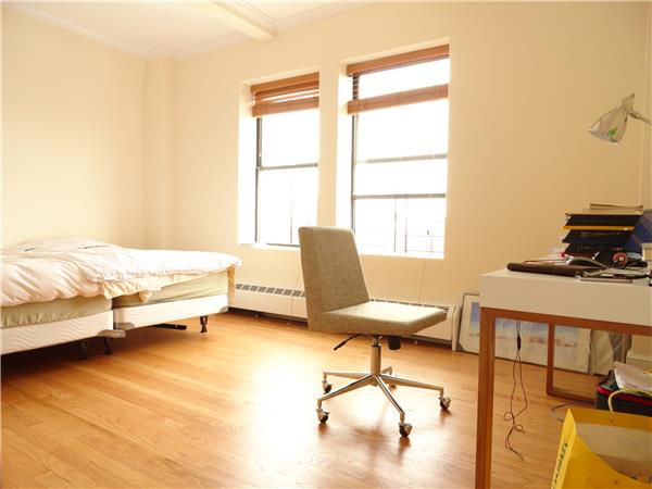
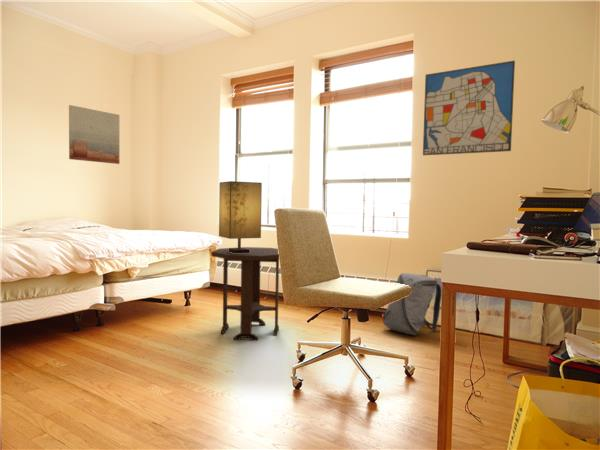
+ backpack [382,272,442,336]
+ wall art [422,60,516,156]
+ table lamp [218,180,263,253]
+ side table [210,246,280,341]
+ wall art [68,104,120,165]
